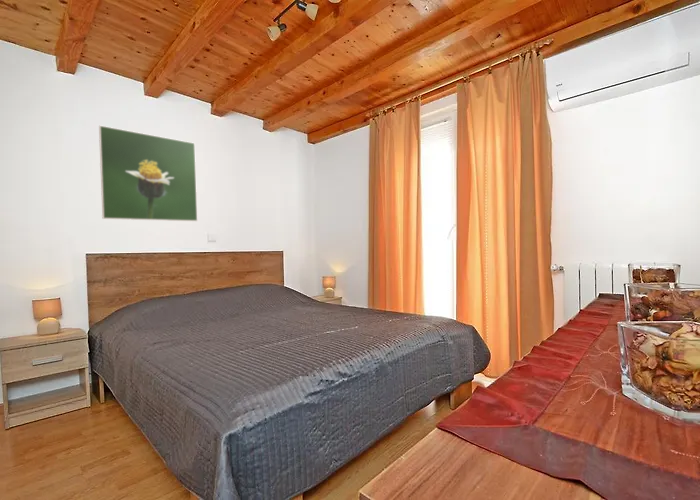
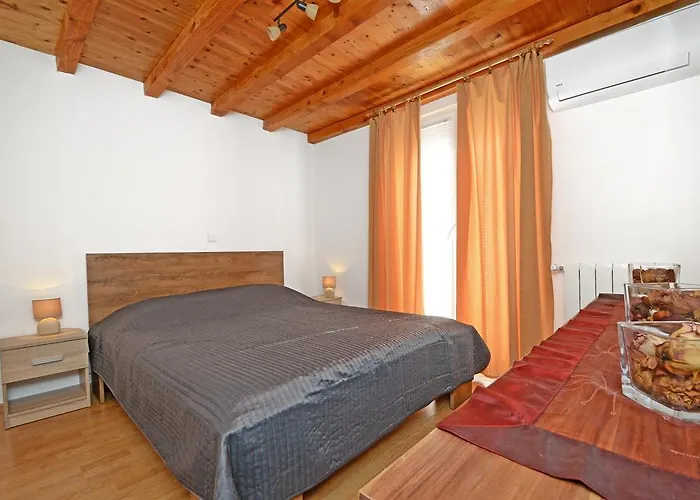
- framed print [98,125,198,222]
